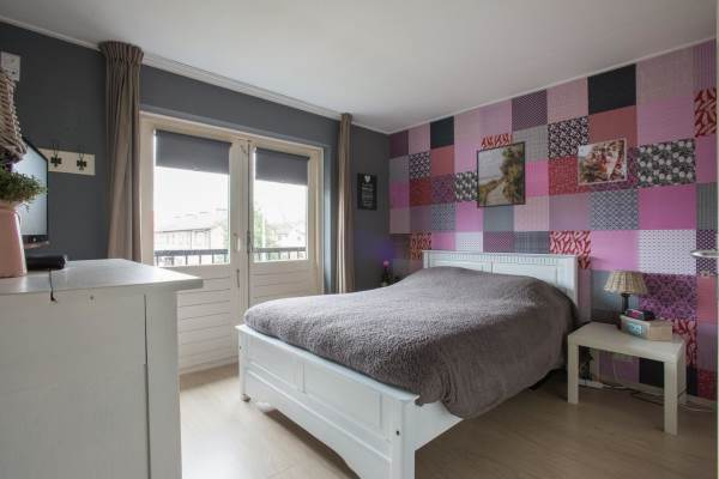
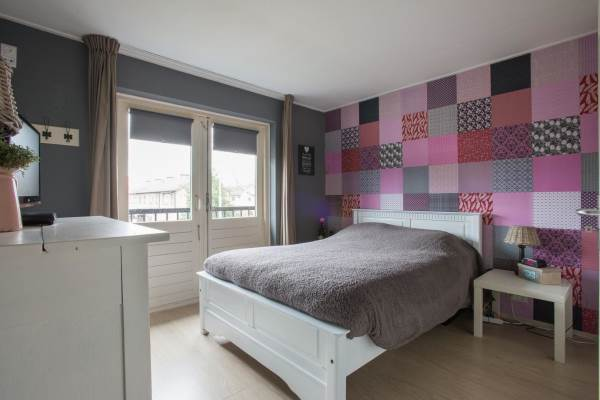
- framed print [476,140,527,210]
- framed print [578,138,628,187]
